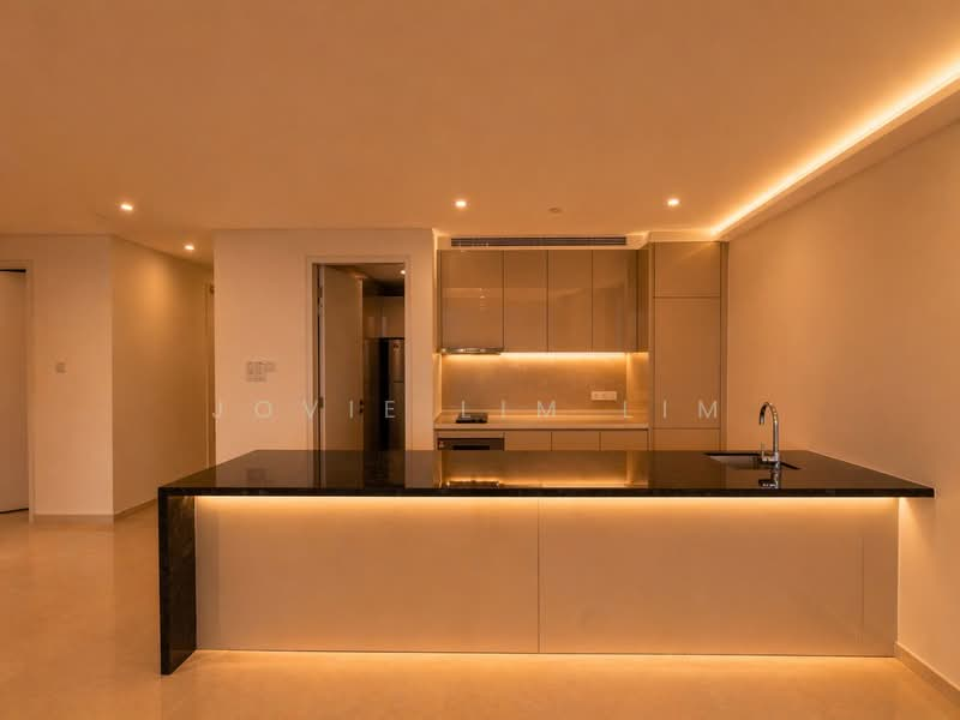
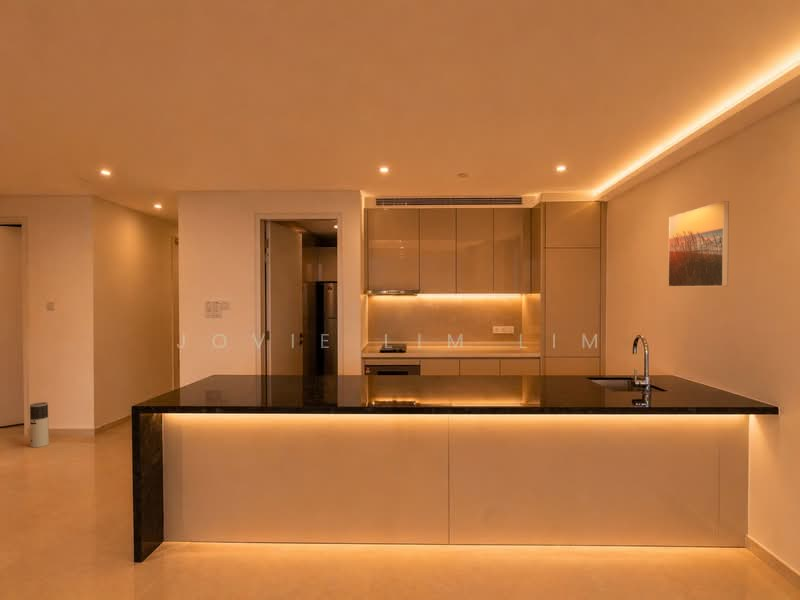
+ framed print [667,200,730,288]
+ air purifier [29,401,50,448]
